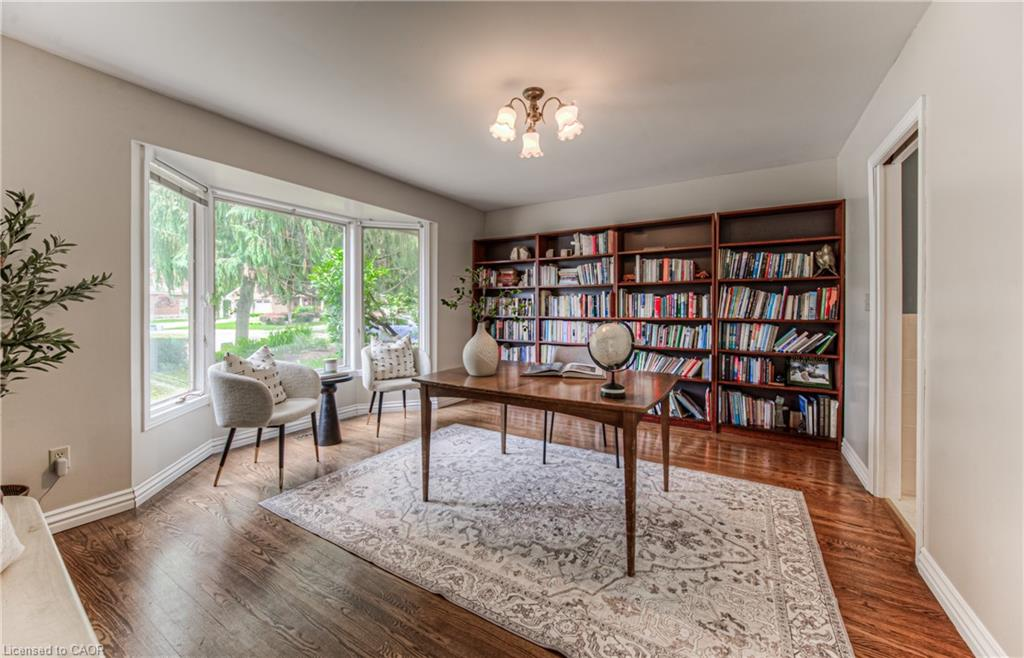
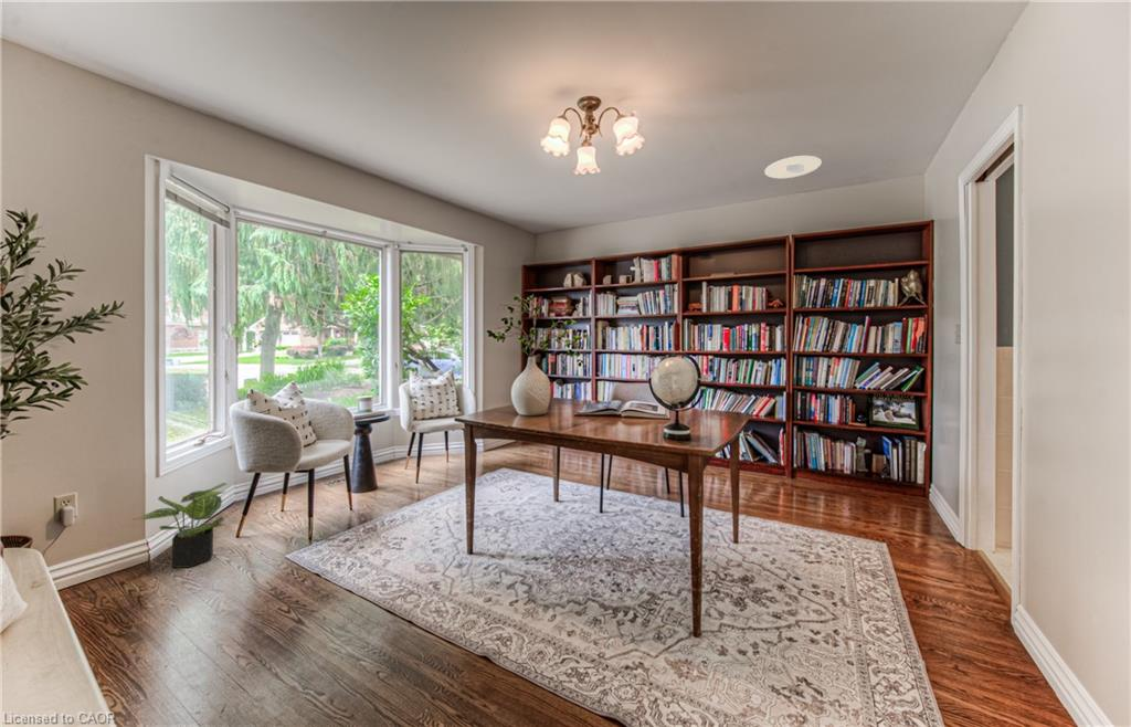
+ potted plant [131,482,228,569]
+ recessed light [763,155,823,179]
